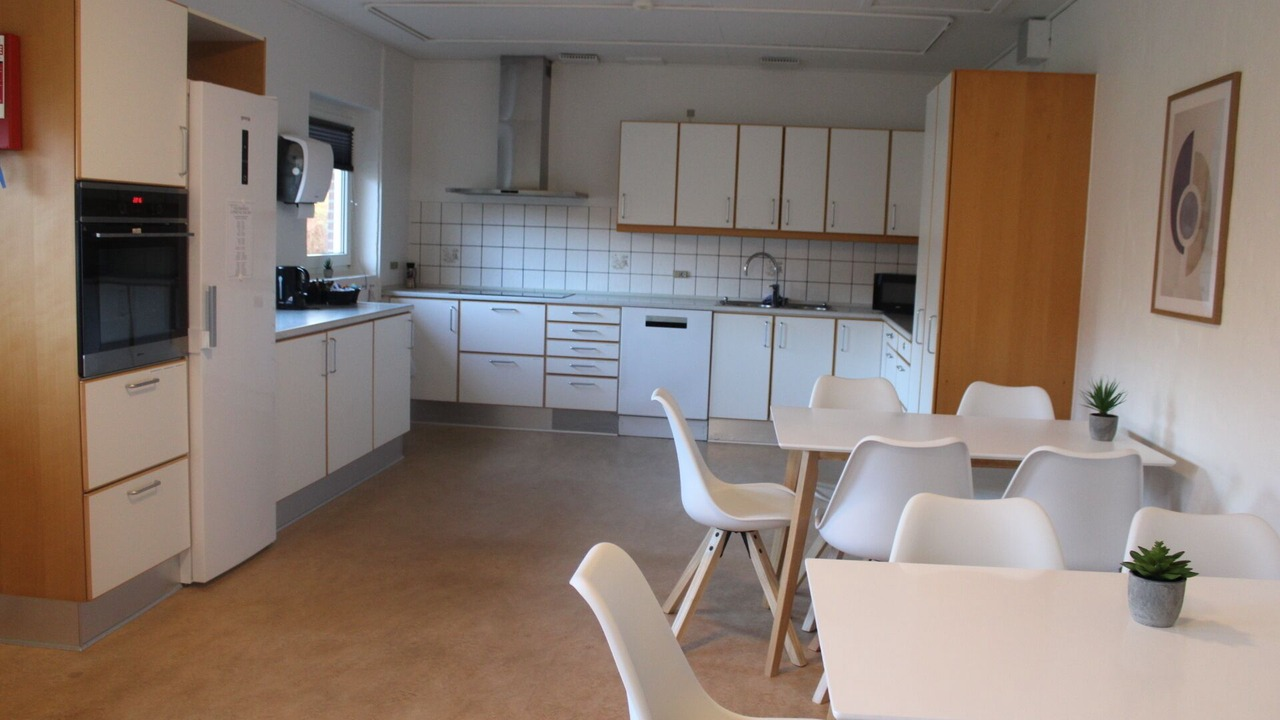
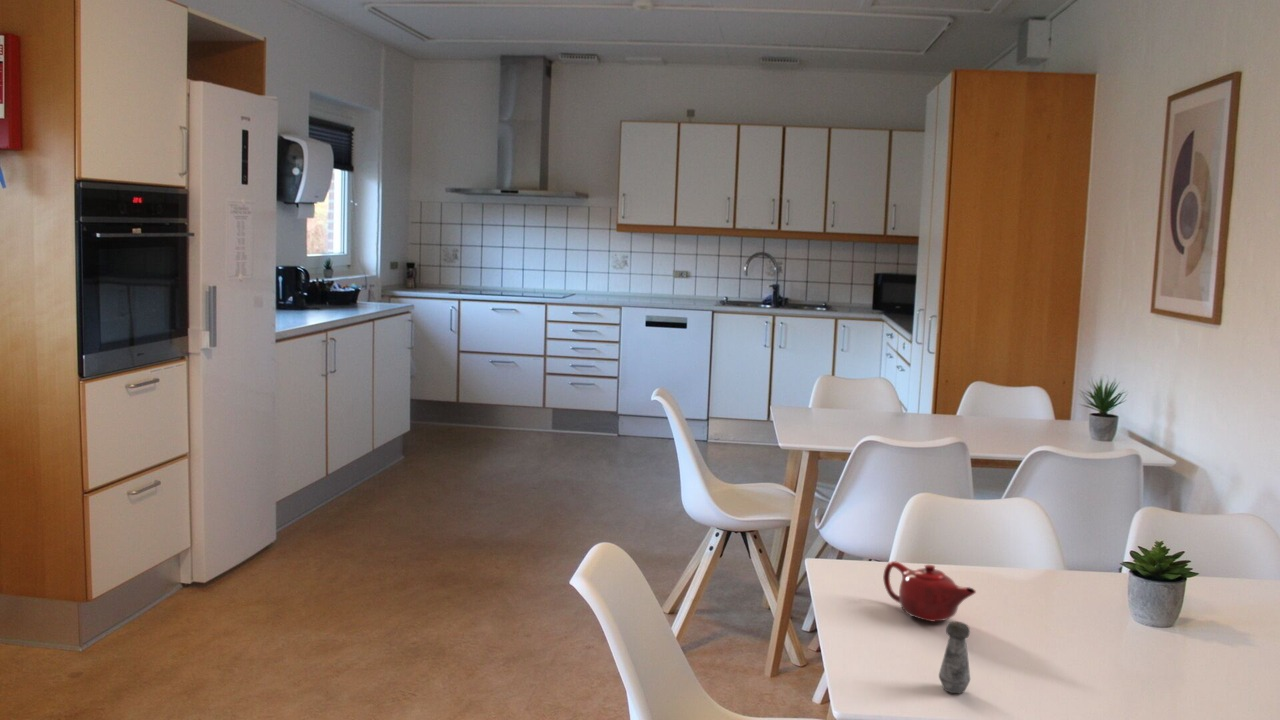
+ salt shaker [938,621,971,694]
+ teapot [882,560,977,623]
